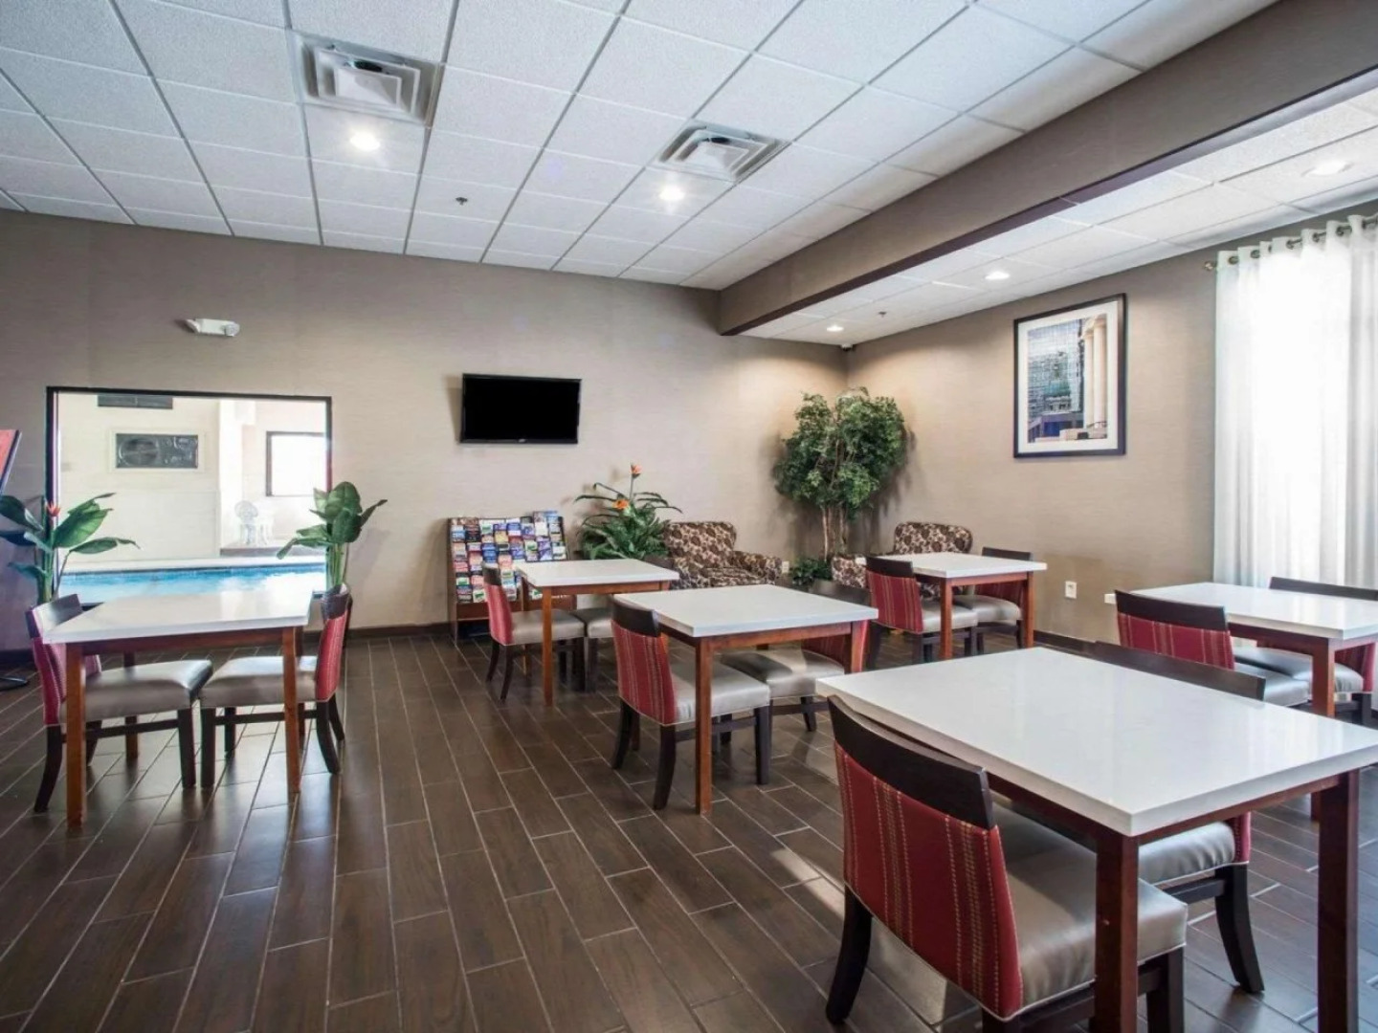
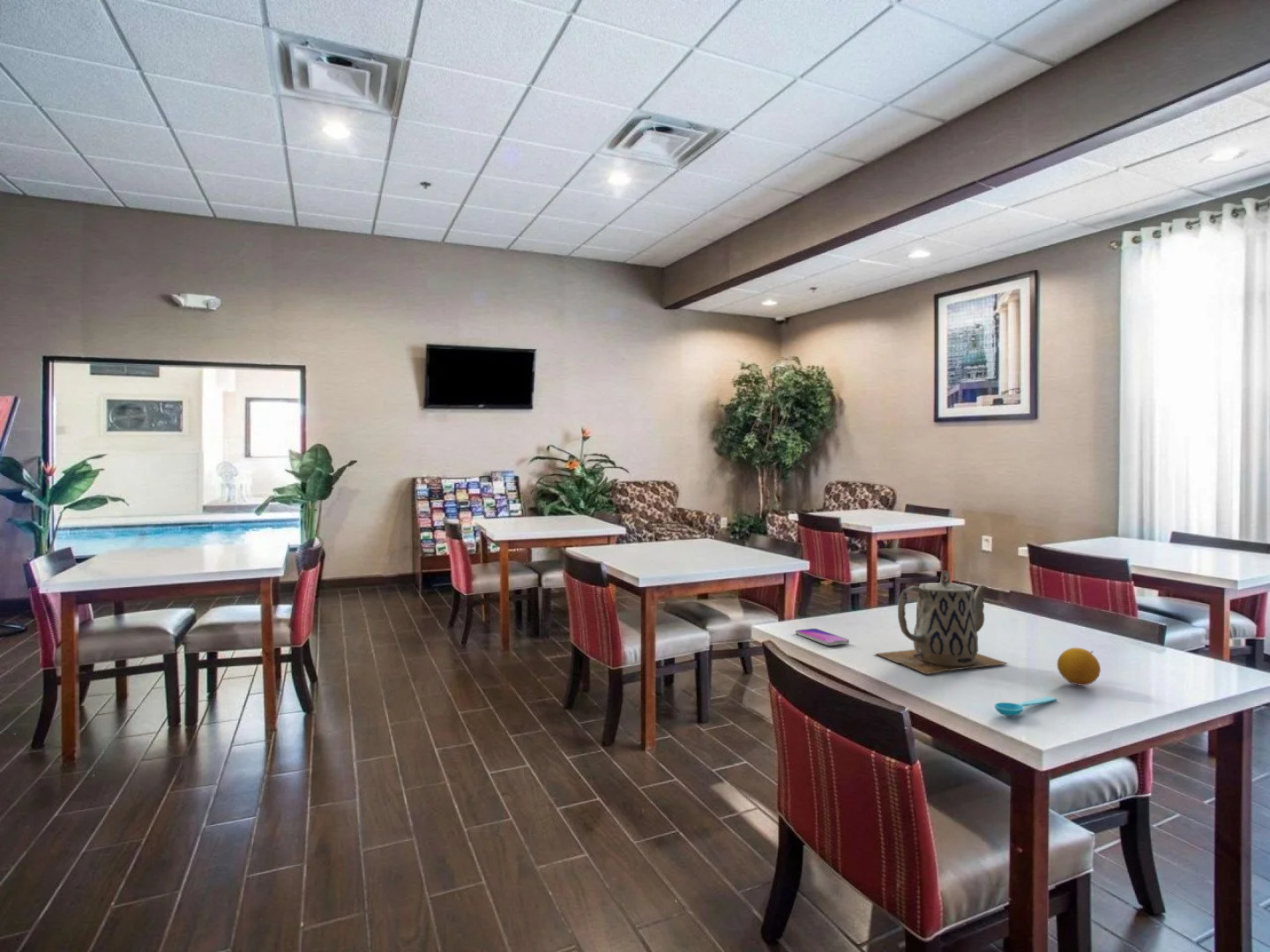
+ teapot [874,569,1010,675]
+ spoon [993,695,1058,717]
+ smartphone [795,628,850,646]
+ fruit [1057,647,1102,687]
